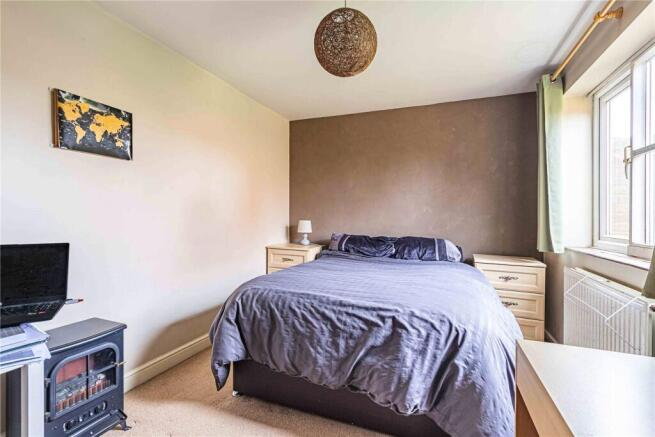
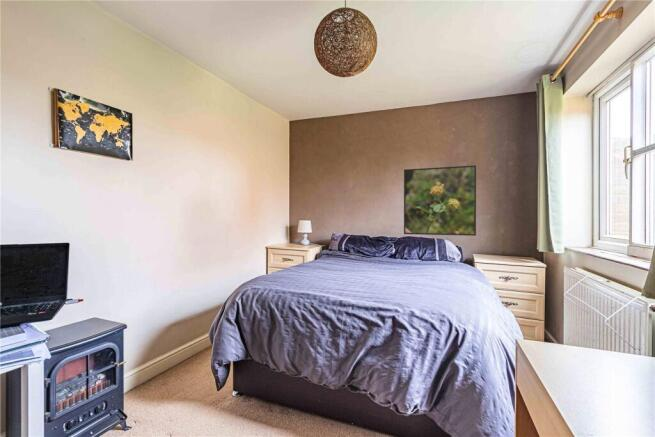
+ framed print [403,164,477,237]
